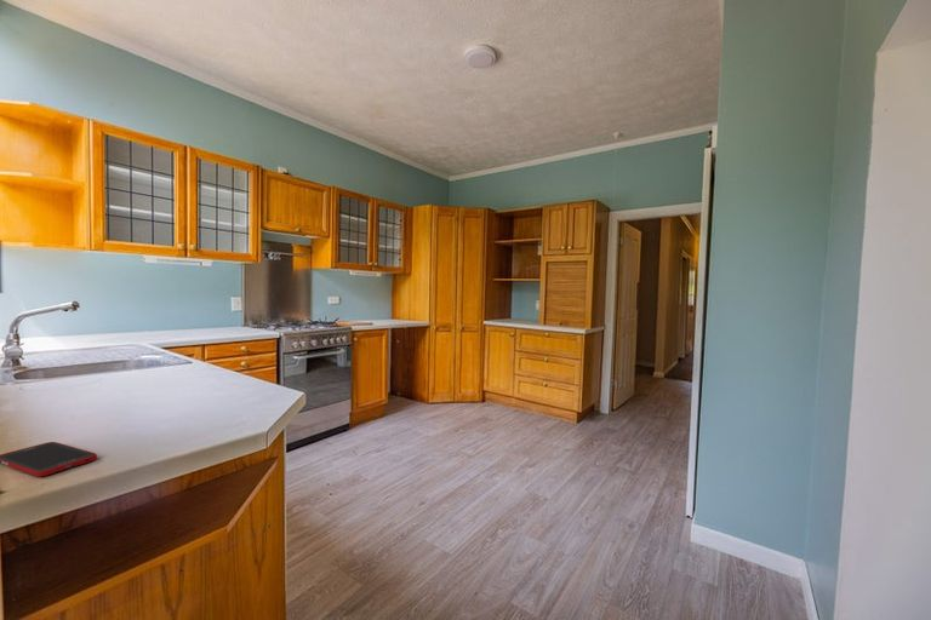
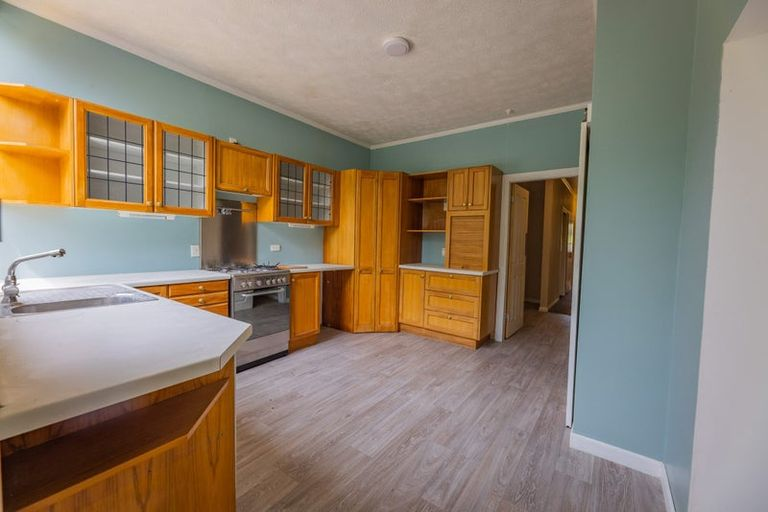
- cell phone [0,441,98,477]
